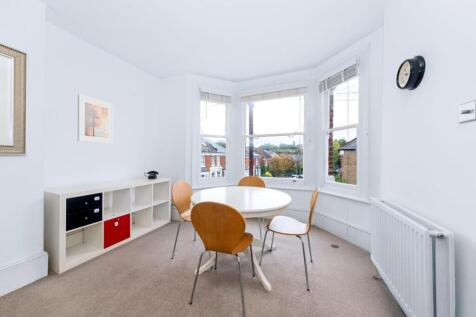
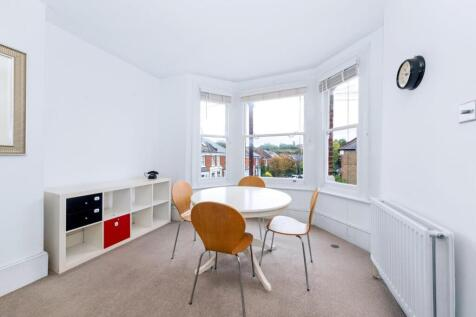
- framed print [77,93,114,145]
